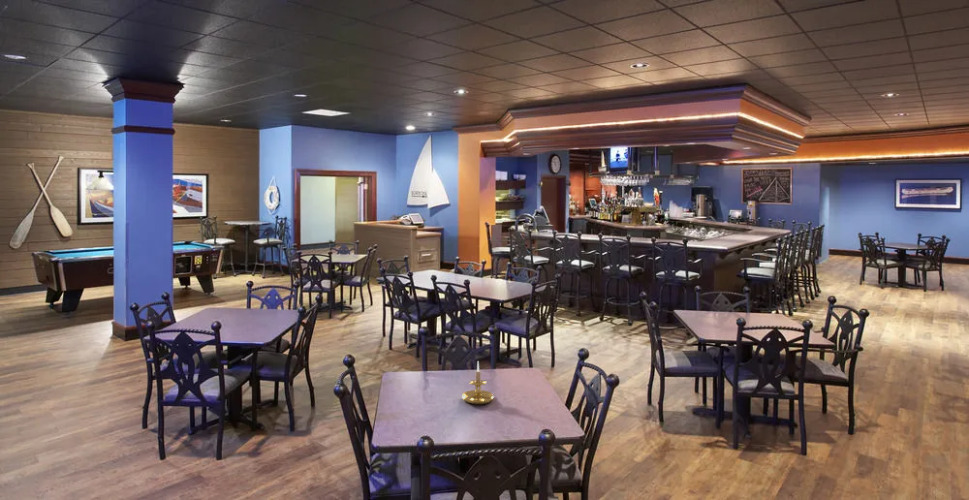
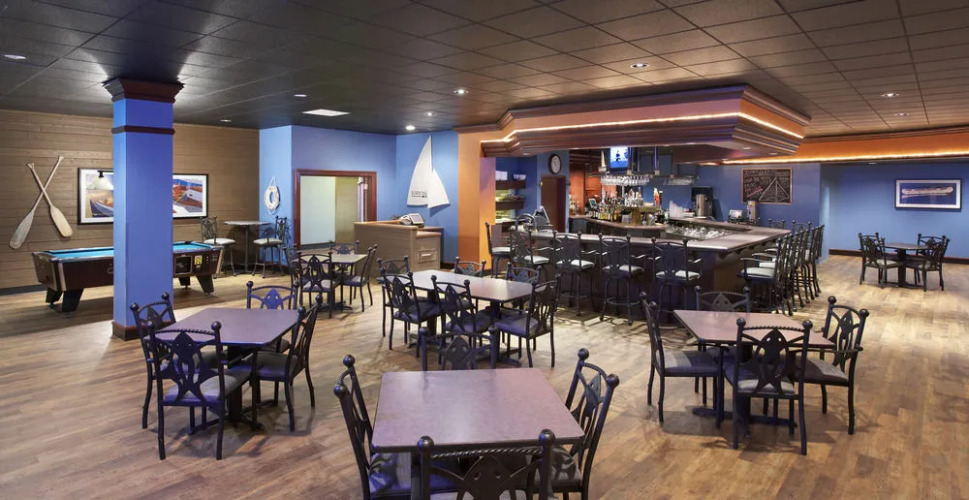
- candle holder [461,361,495,405]
